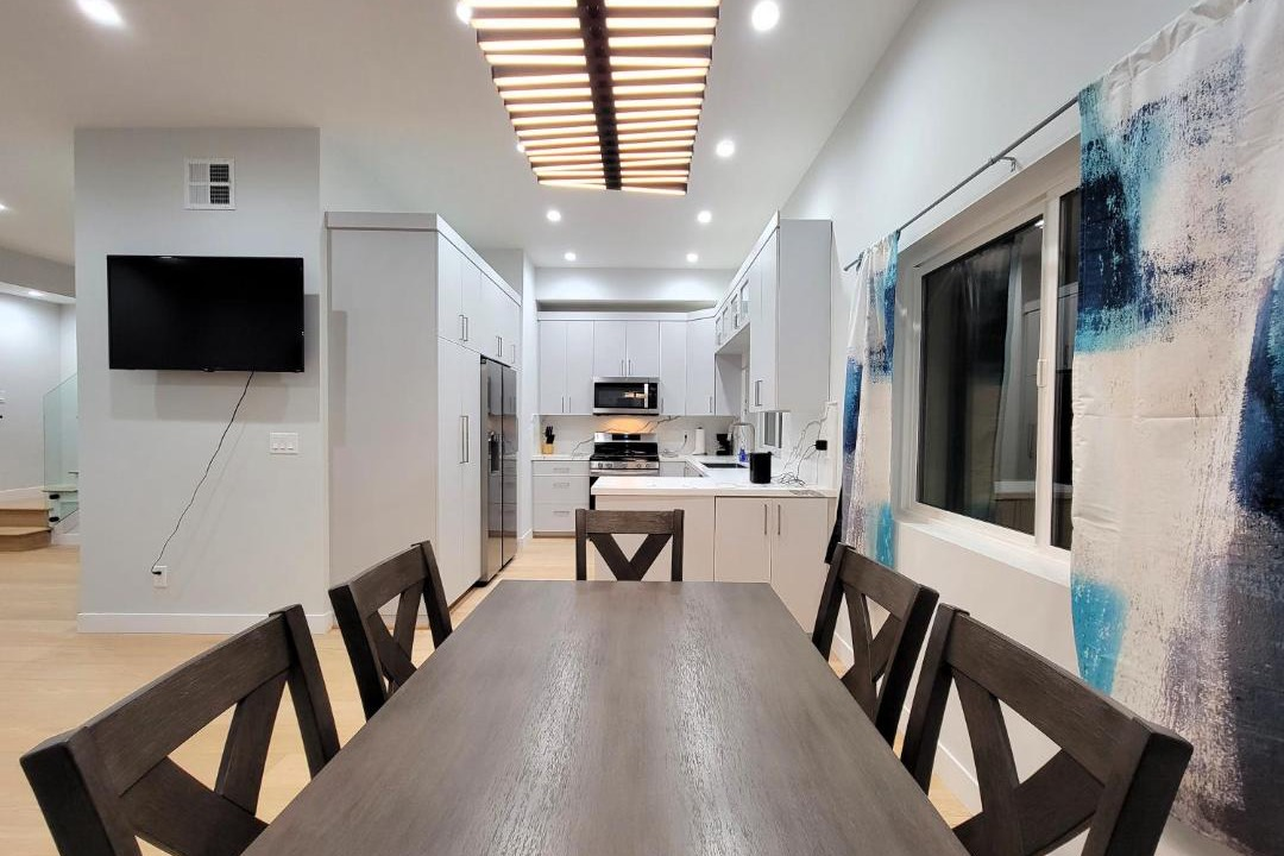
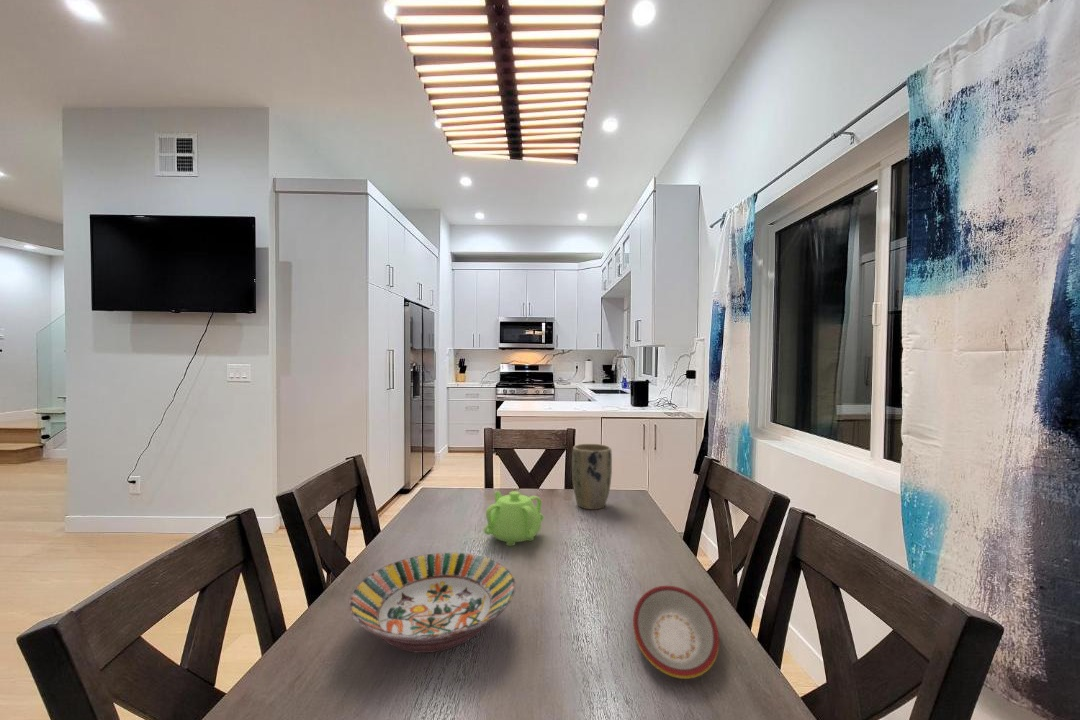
+ teapot [483,490,544,547]
+ plate [632,585,720,680]
+ plant pot [571,443,613,510]
+ serving bowl [348,552,517,654]
